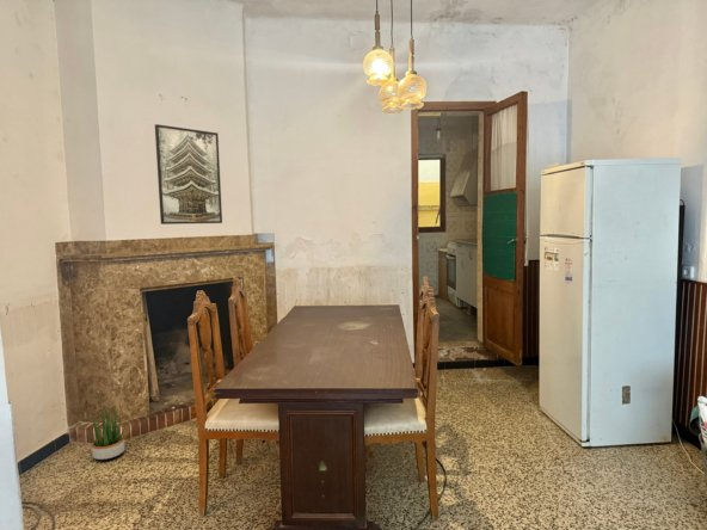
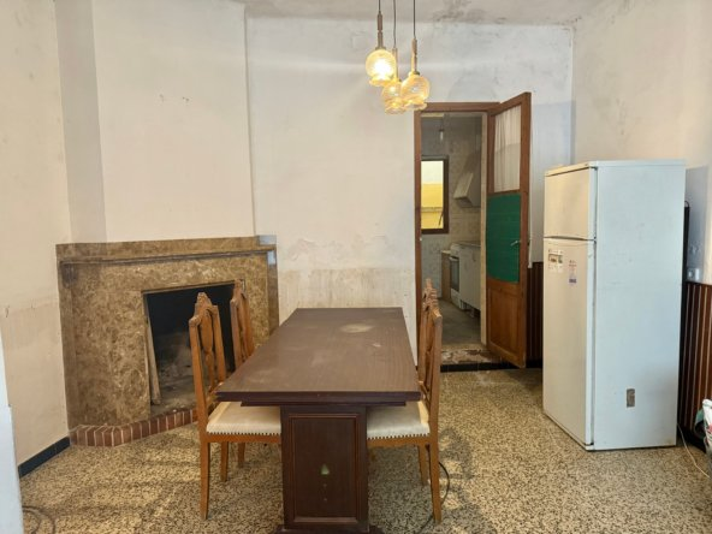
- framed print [154,123,223,226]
- potted plant [74,403,136,461]
